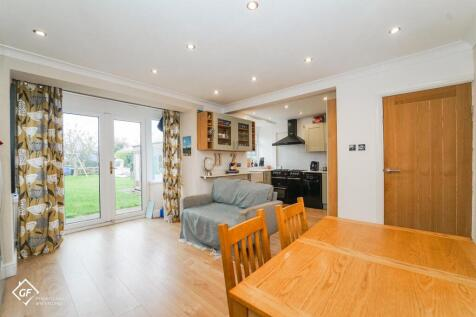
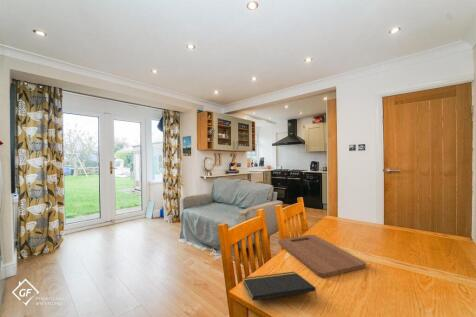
+ cutting board [277,234,367,278]
+ notepad [242,271,318,302]
